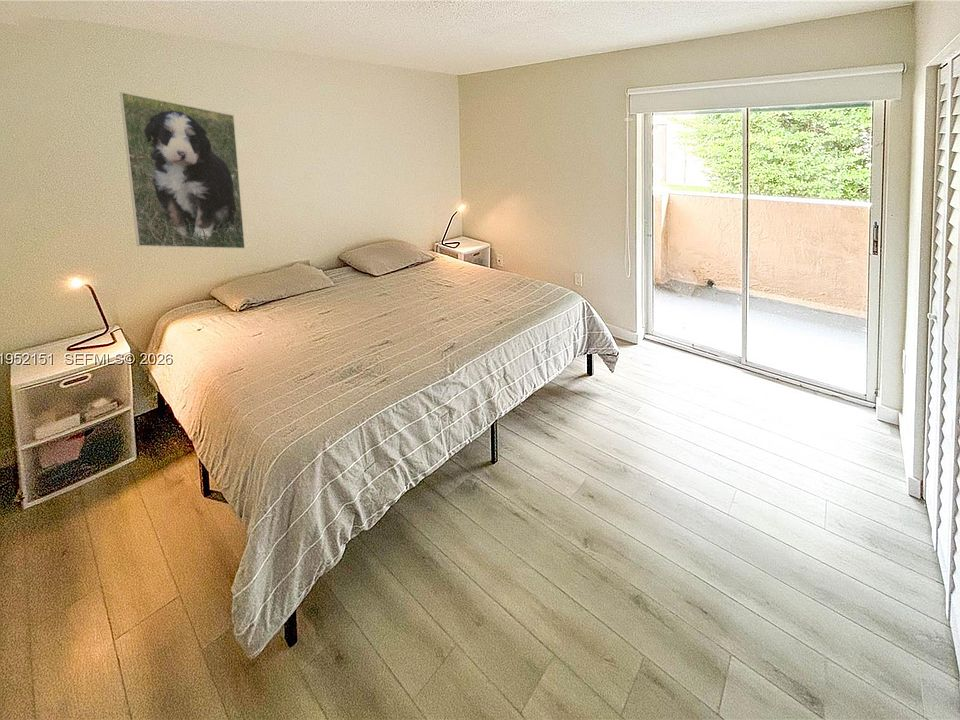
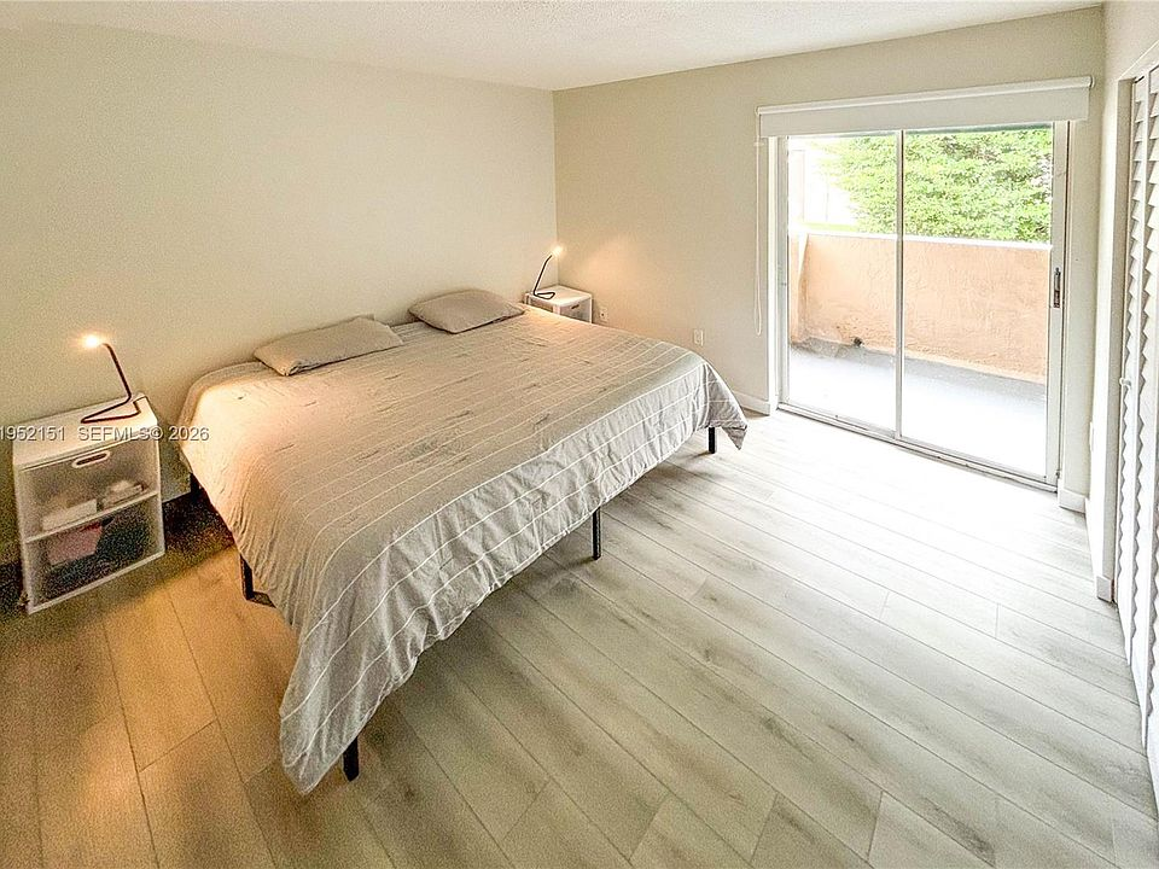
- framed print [119,91,246,250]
